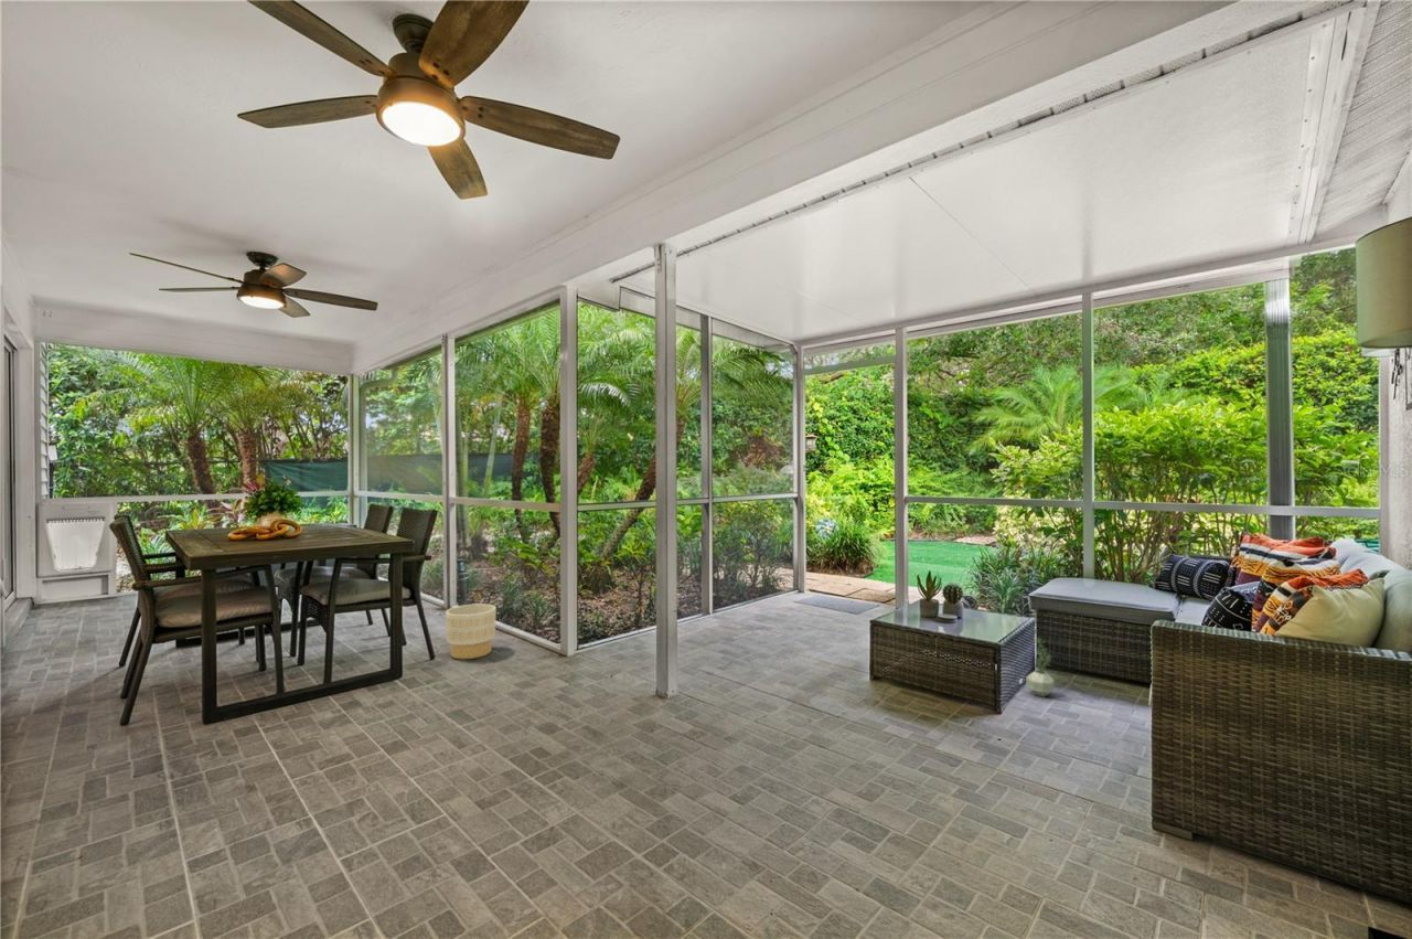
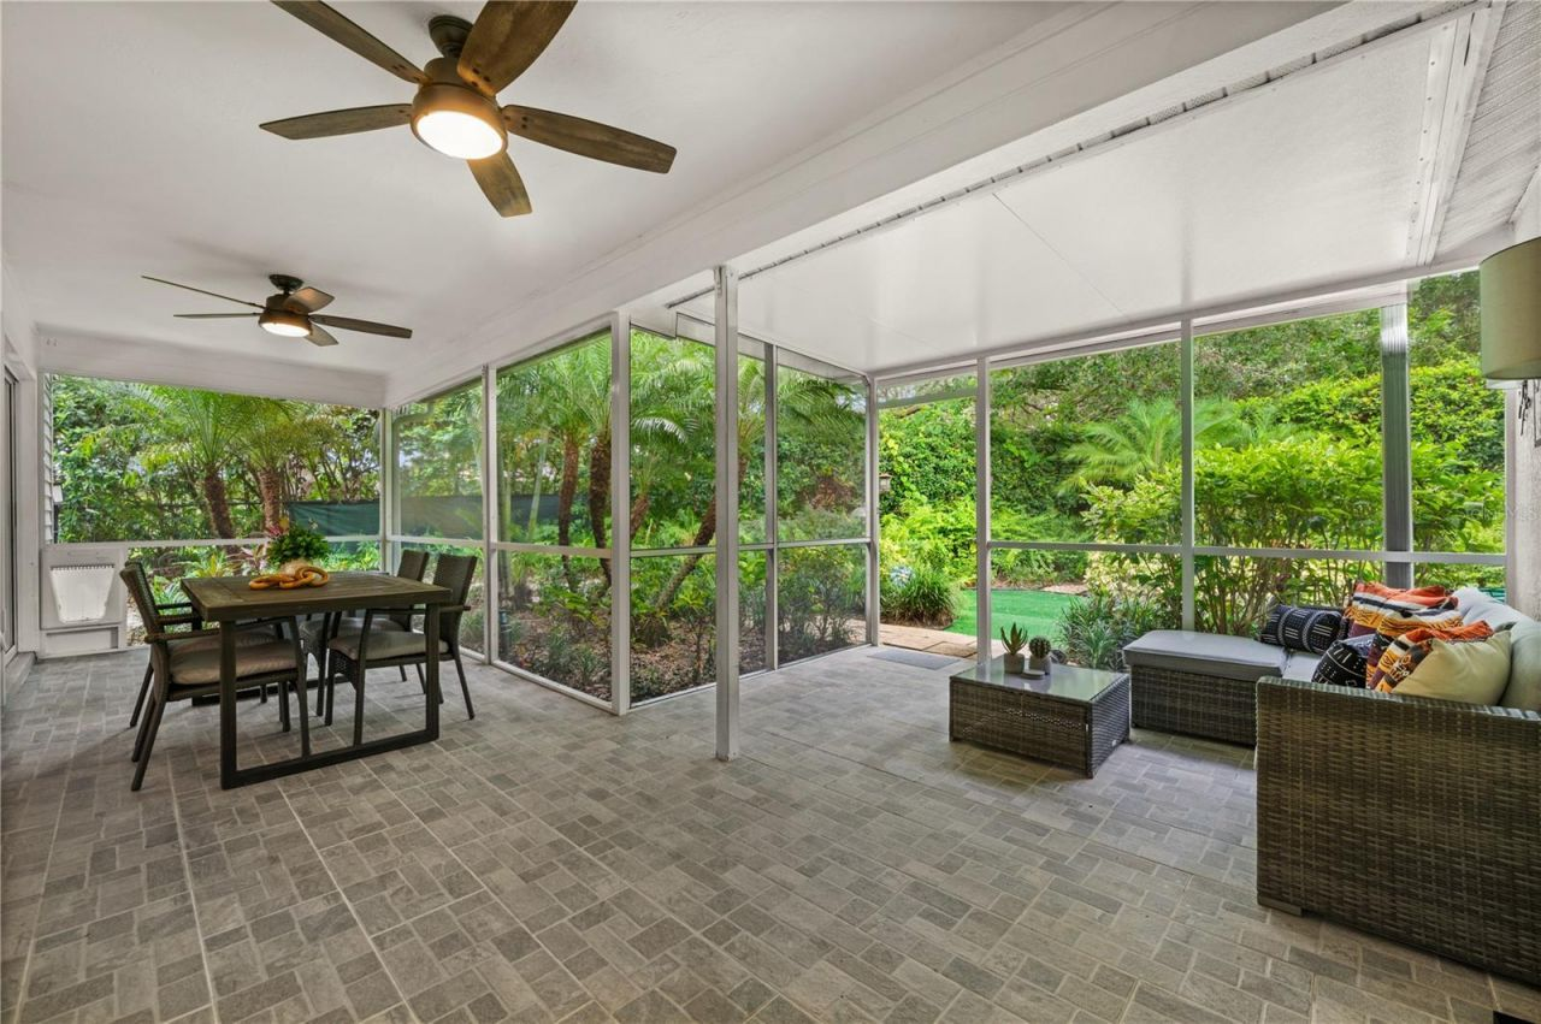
- planter [445,602,498,660]
- potted plant [1025,637,1056,698]
